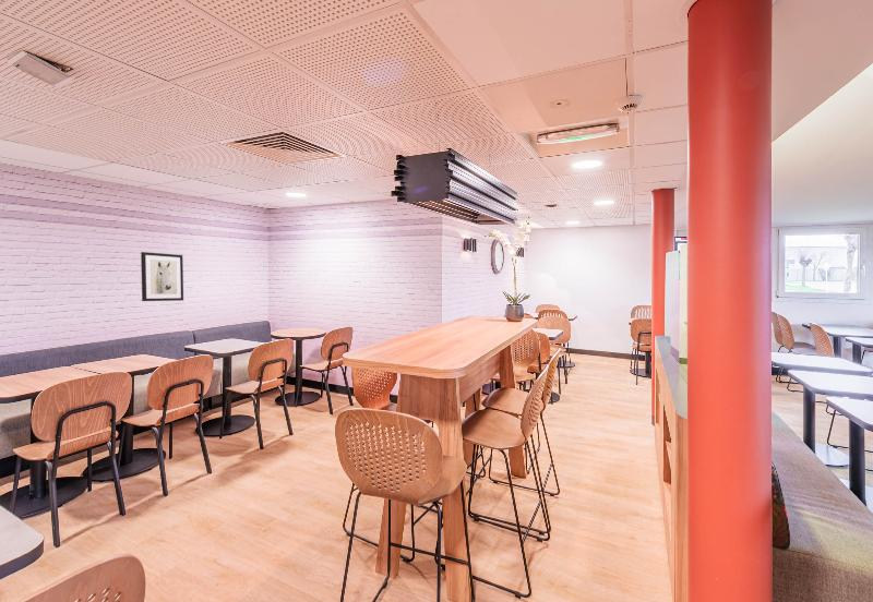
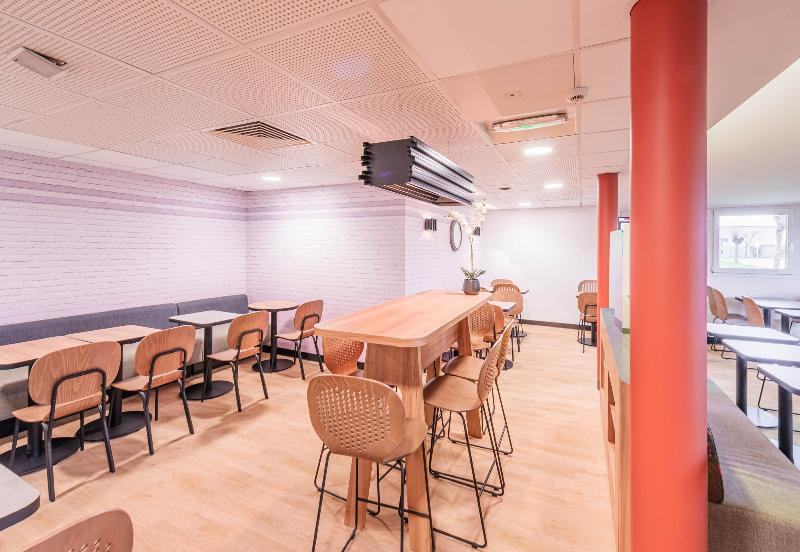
- wall art [140,251,184,302]
